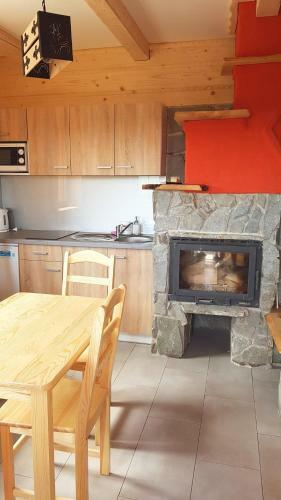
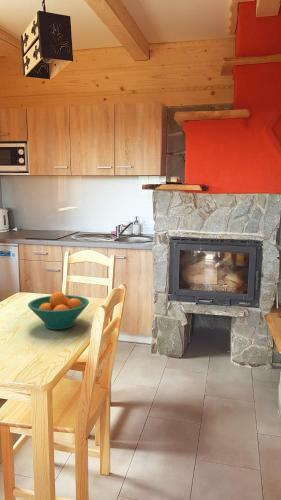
+ fruit bowl [27,291,90,331]
